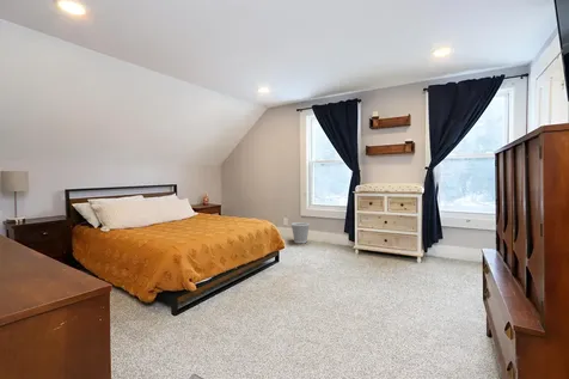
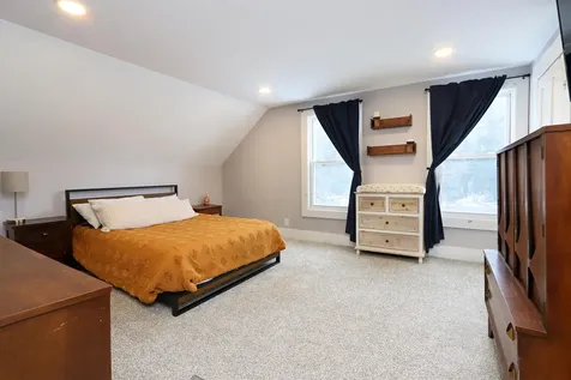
- wastebasket [289,221,311,244]
